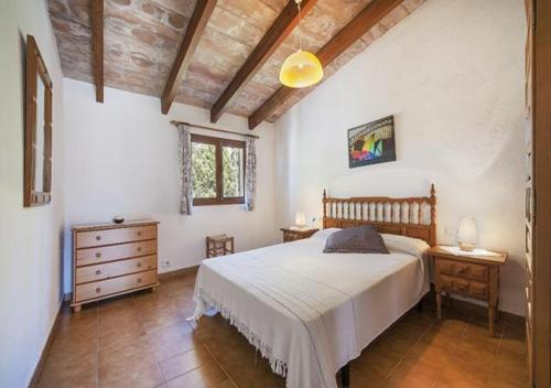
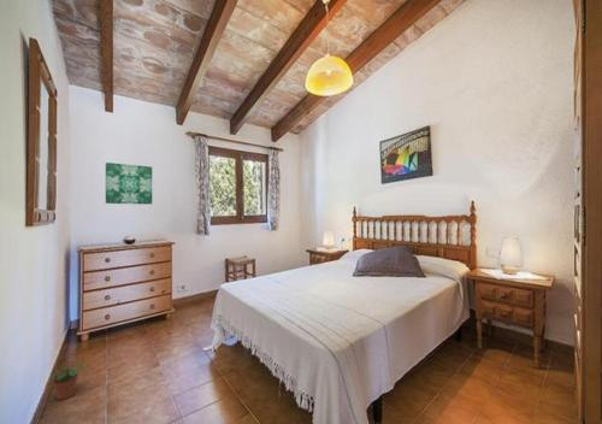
+ wall art [105,161,153,206]
+ potted plant [49,363,87,401]
